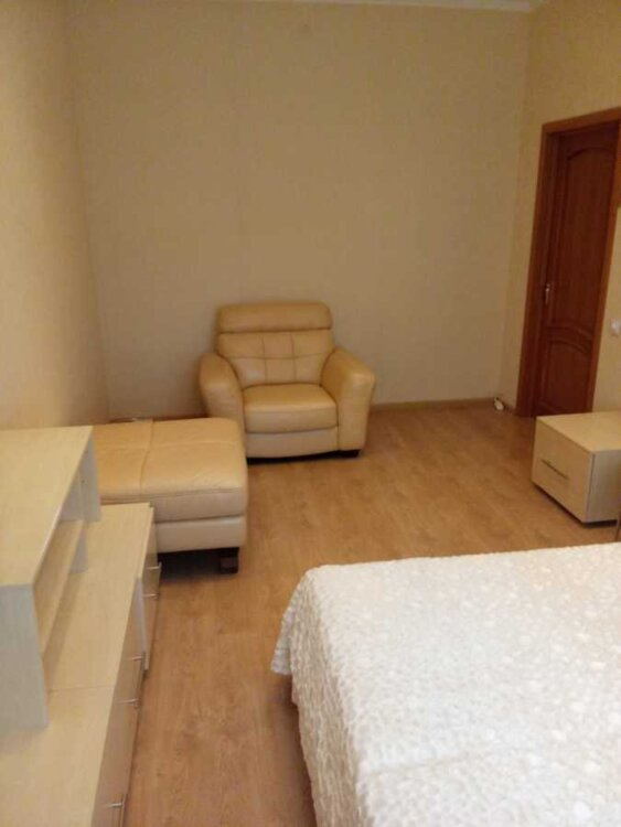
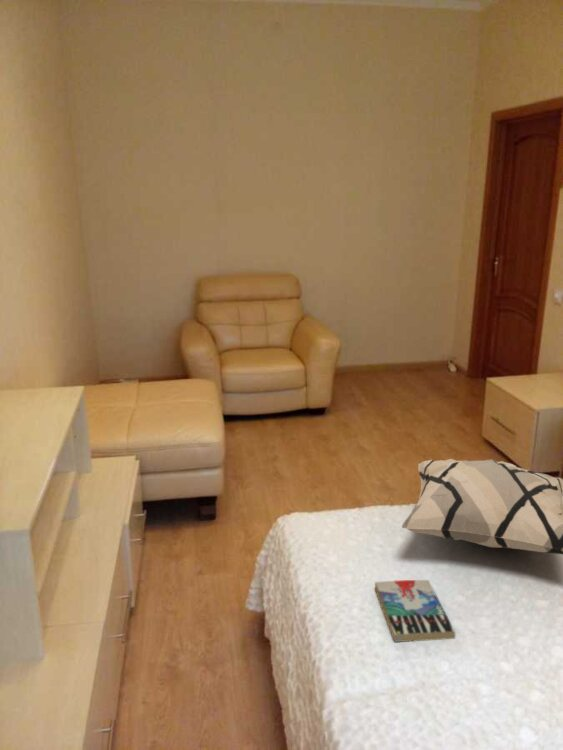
+ decorative pillow [401,458,563,555]
+ book [374,579,456,643]
